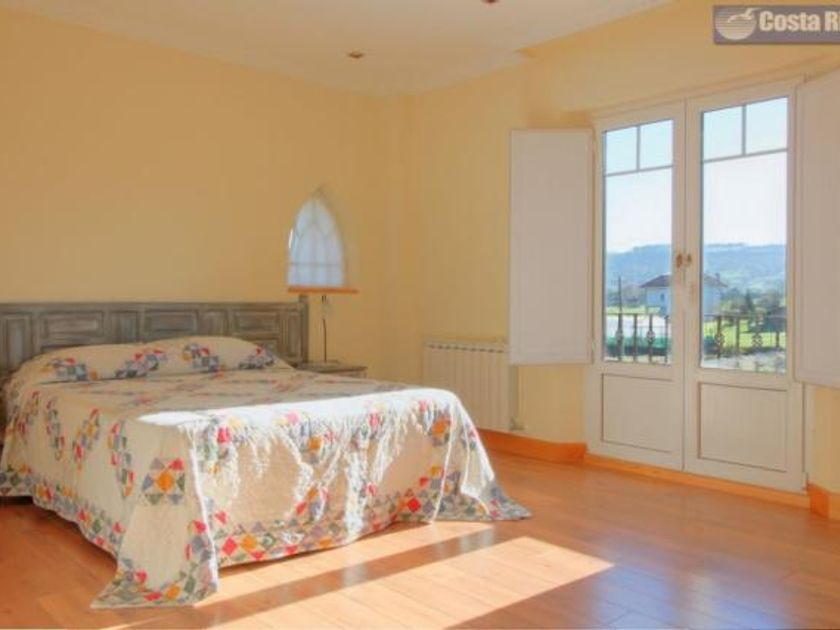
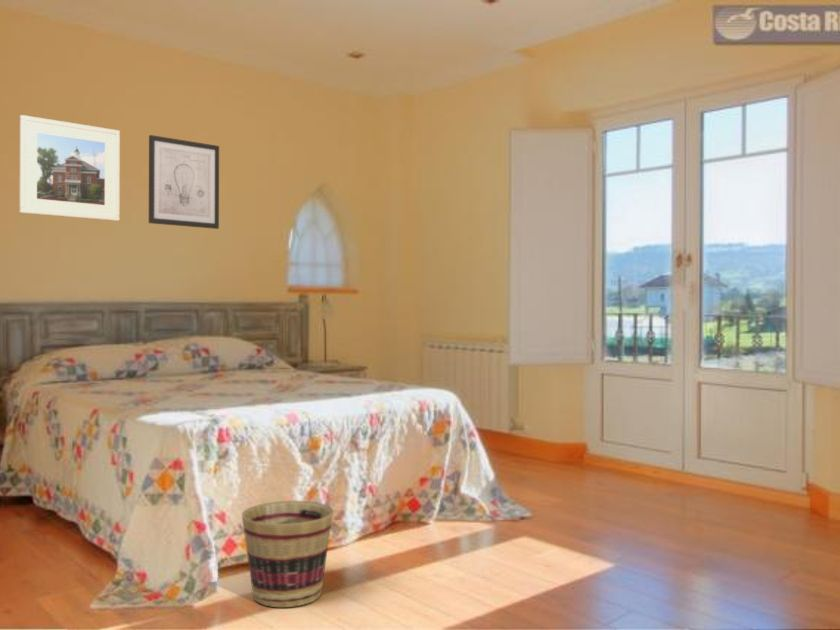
+ basket [241,500,334,608]
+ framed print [18,114,121,222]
+ wall art [148,134,220,230]
